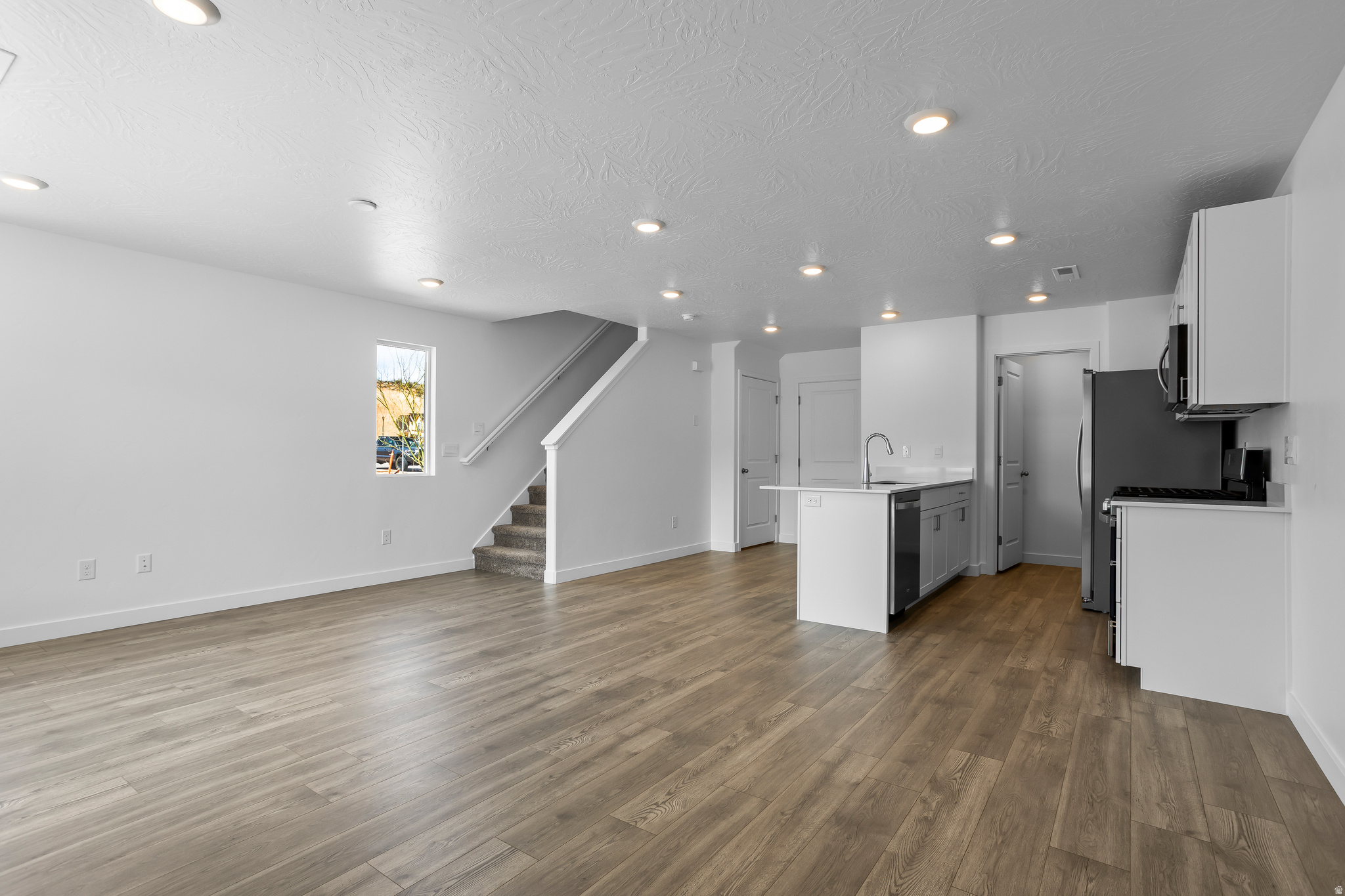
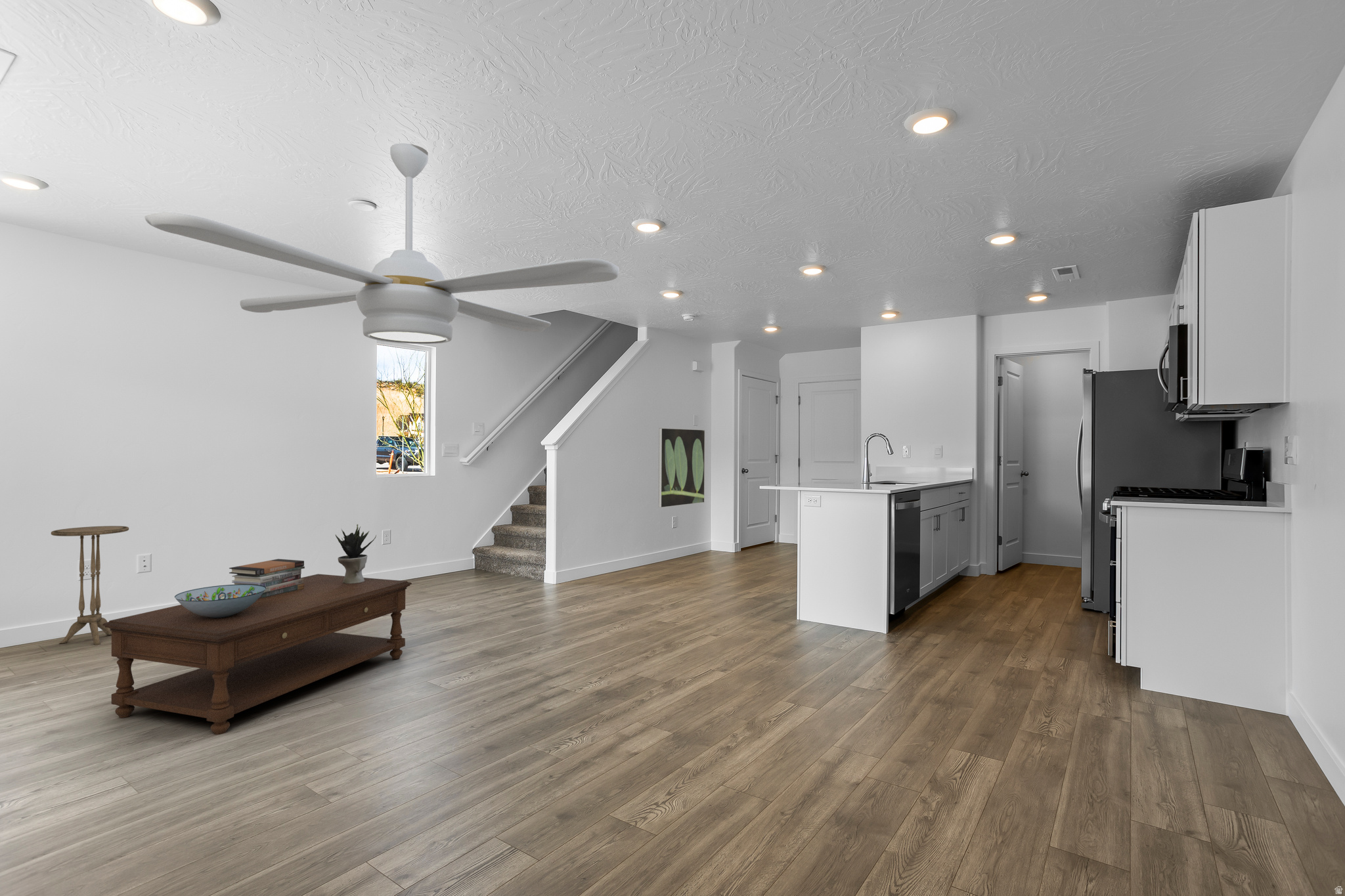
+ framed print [658,427,705,508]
+ ceiling fan [144,142,619,345]
+ coffee table [102,573,412,735]
+ decorative bowl [174,584,266,618]
+ side table [51,525,129,646]
+ potted plant [335,524,377,584]
+ book stack [229,559,305,599]
